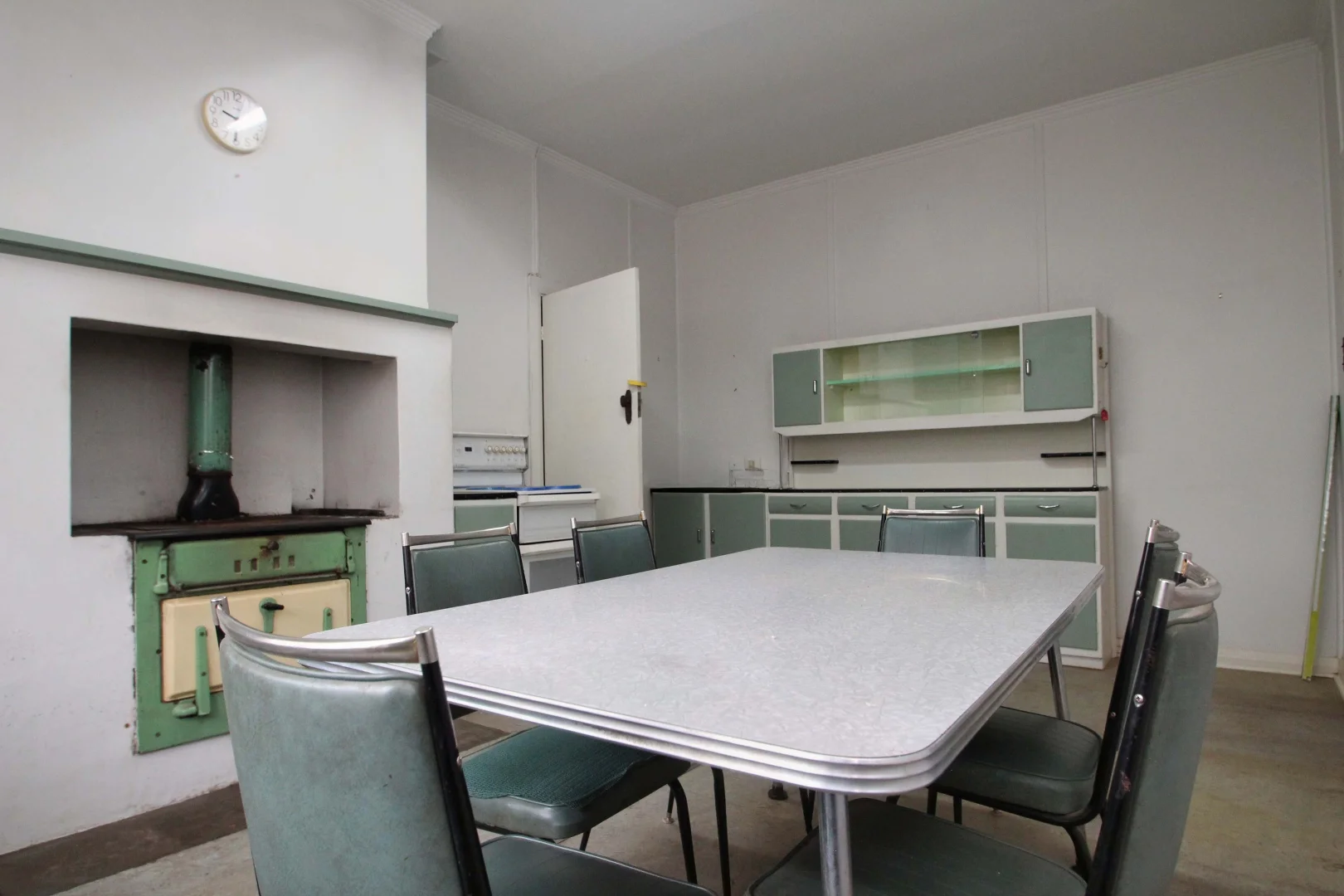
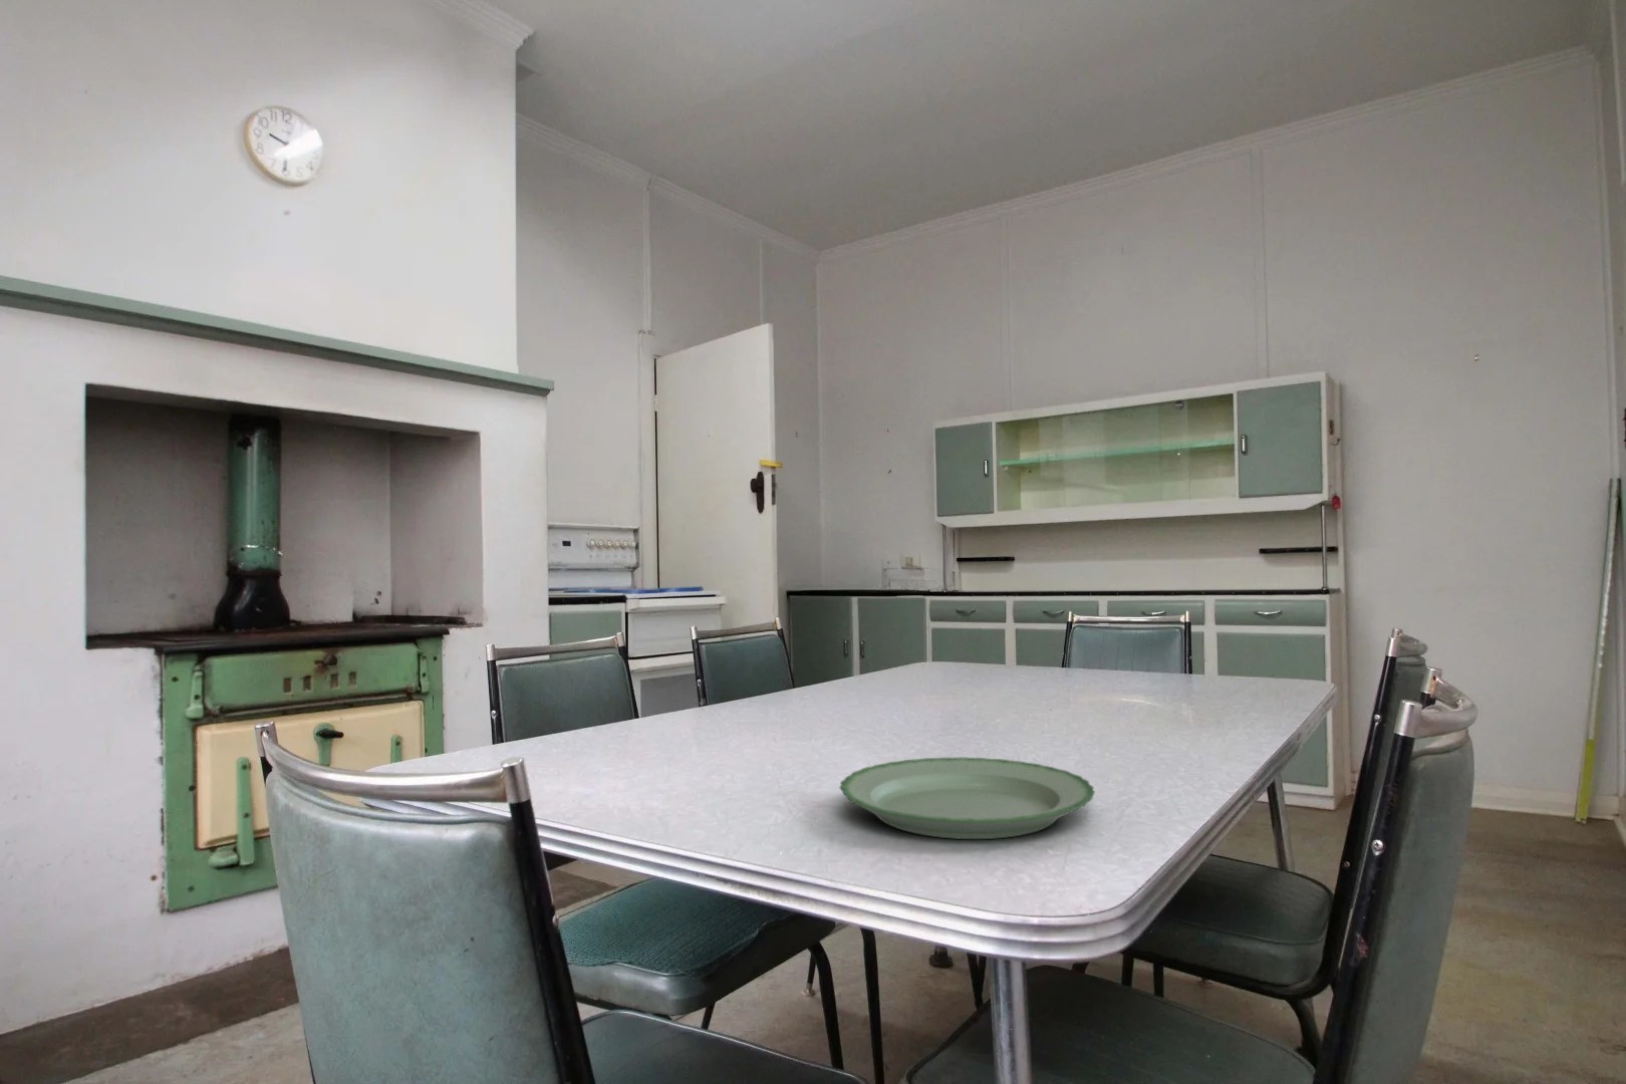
+ plate [840,757,1096,840]
